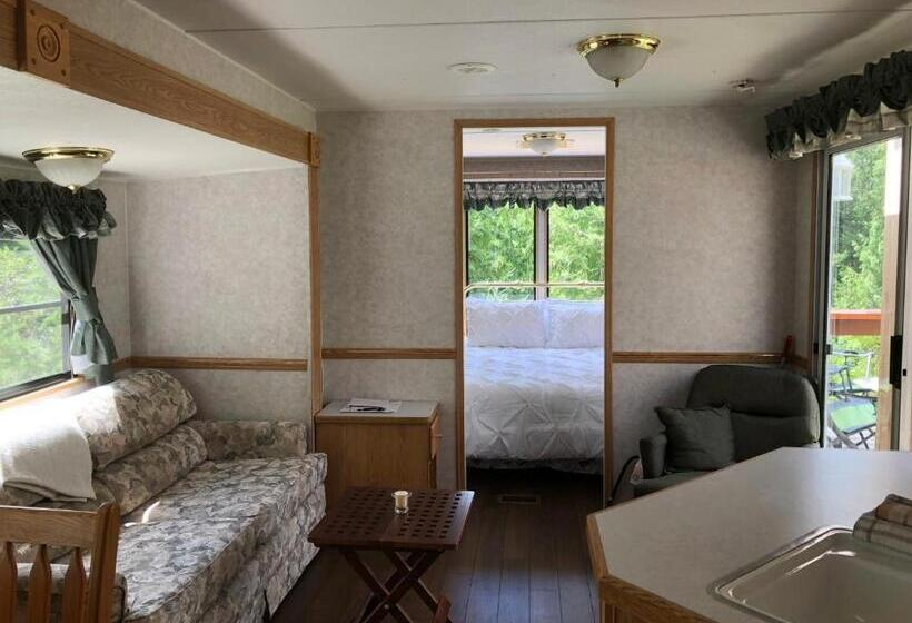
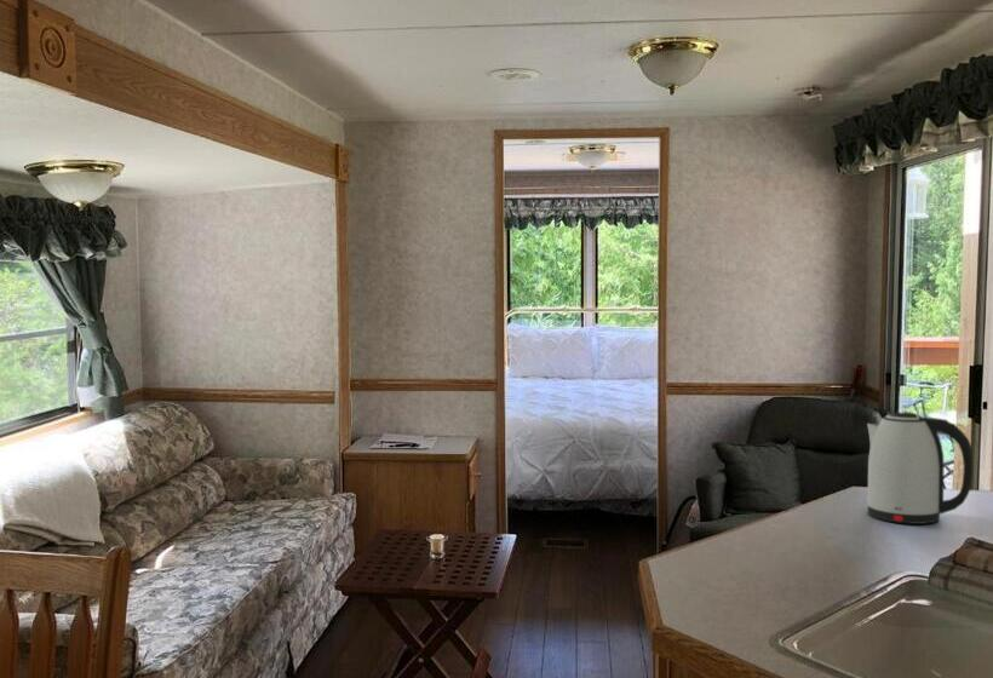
+ kettle [866,410,974,525]
